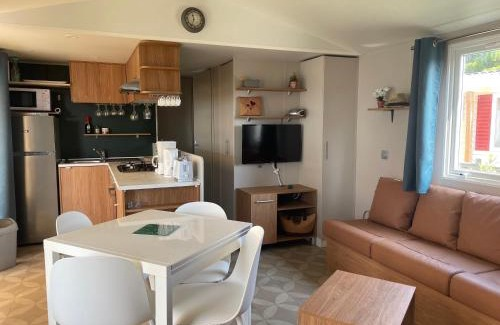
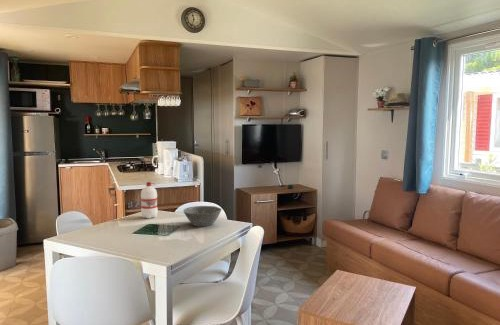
+ water bottle [140,181,158,219]
+ bowl [183,205,222,227]
